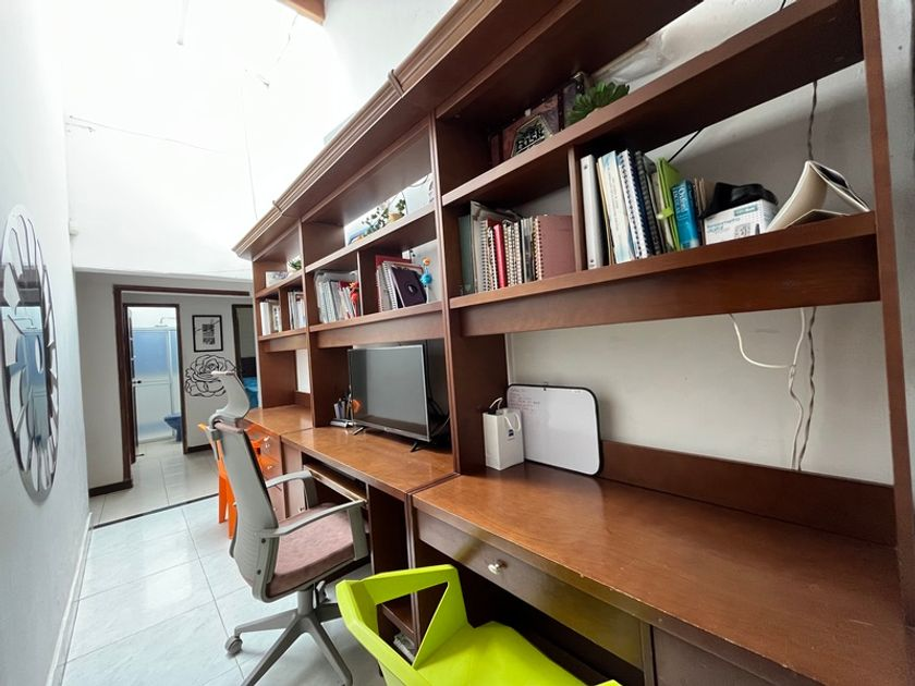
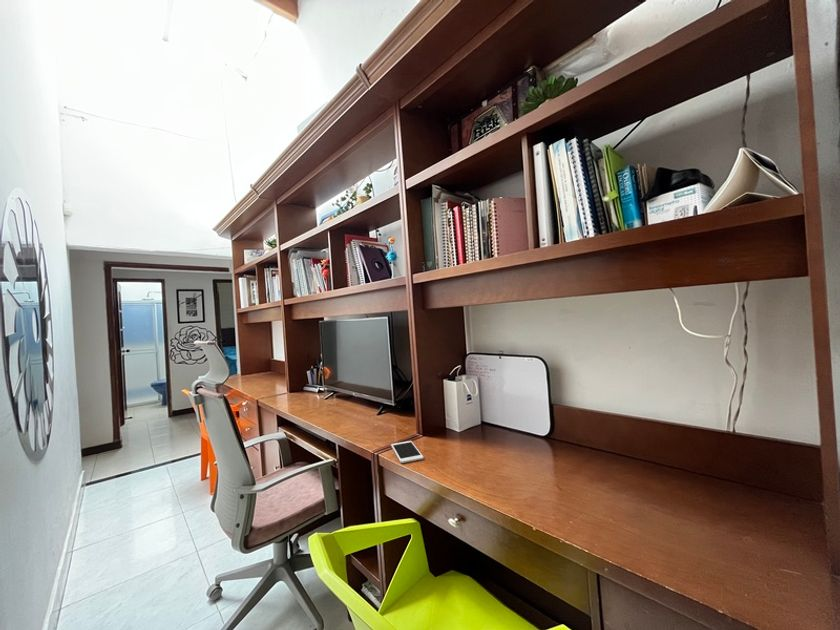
+ cell phone [390,440,425,464]
